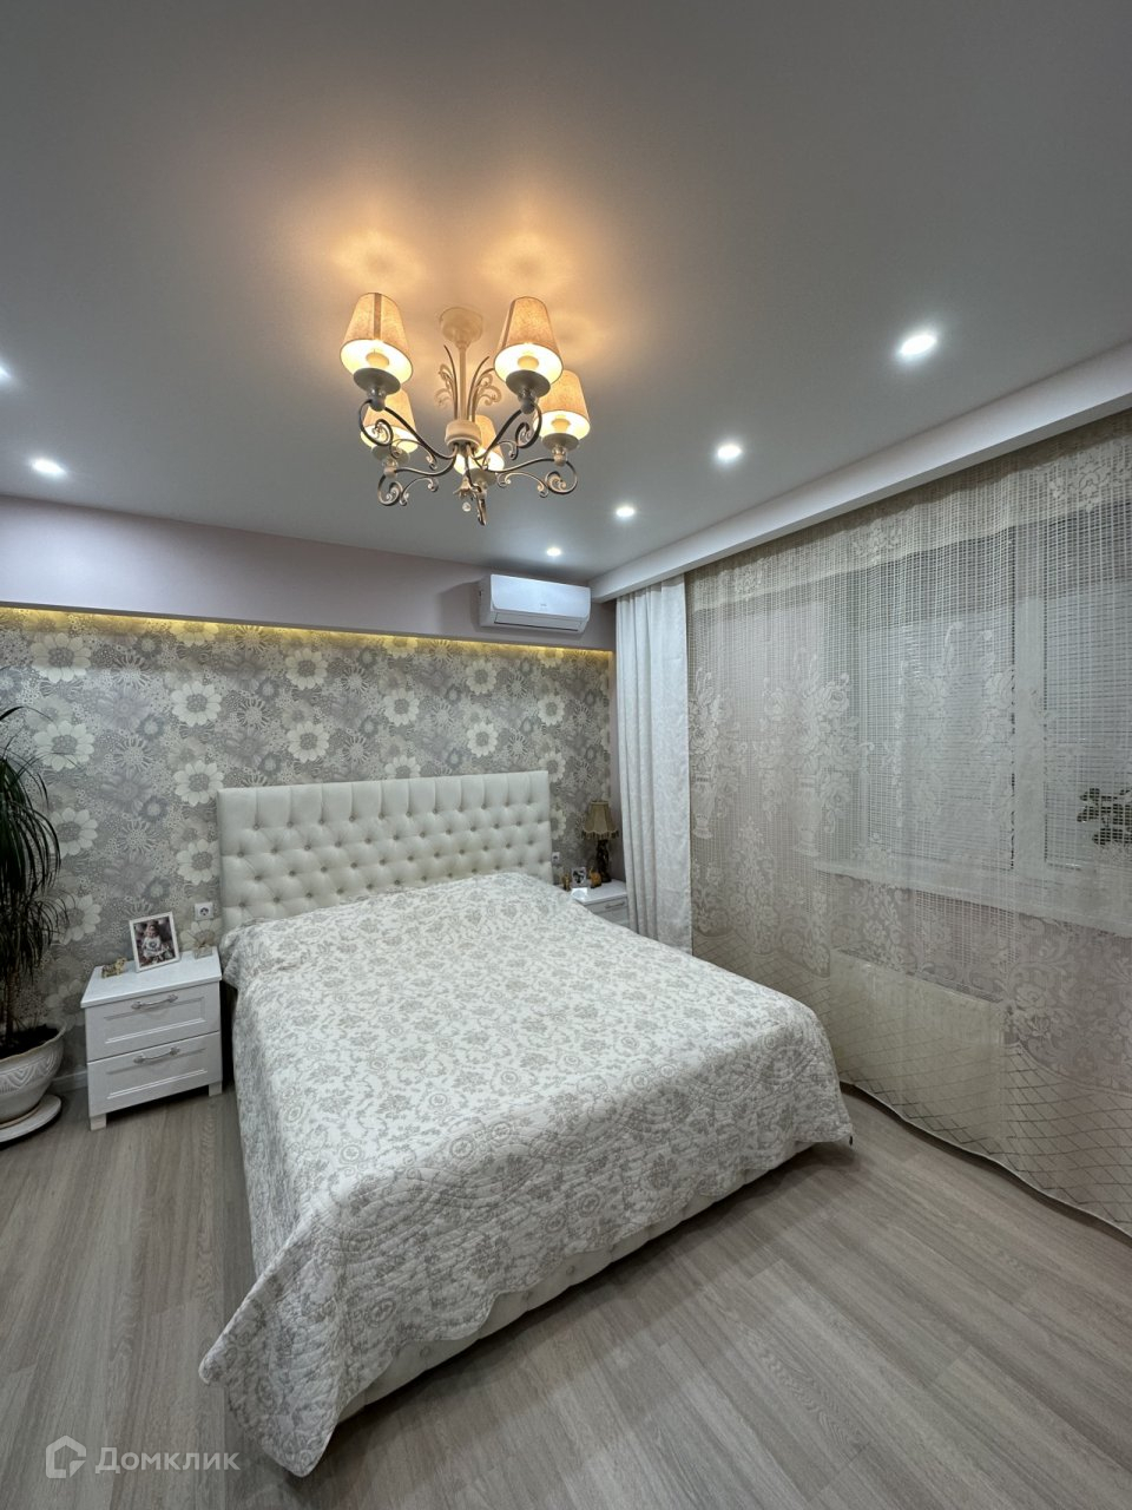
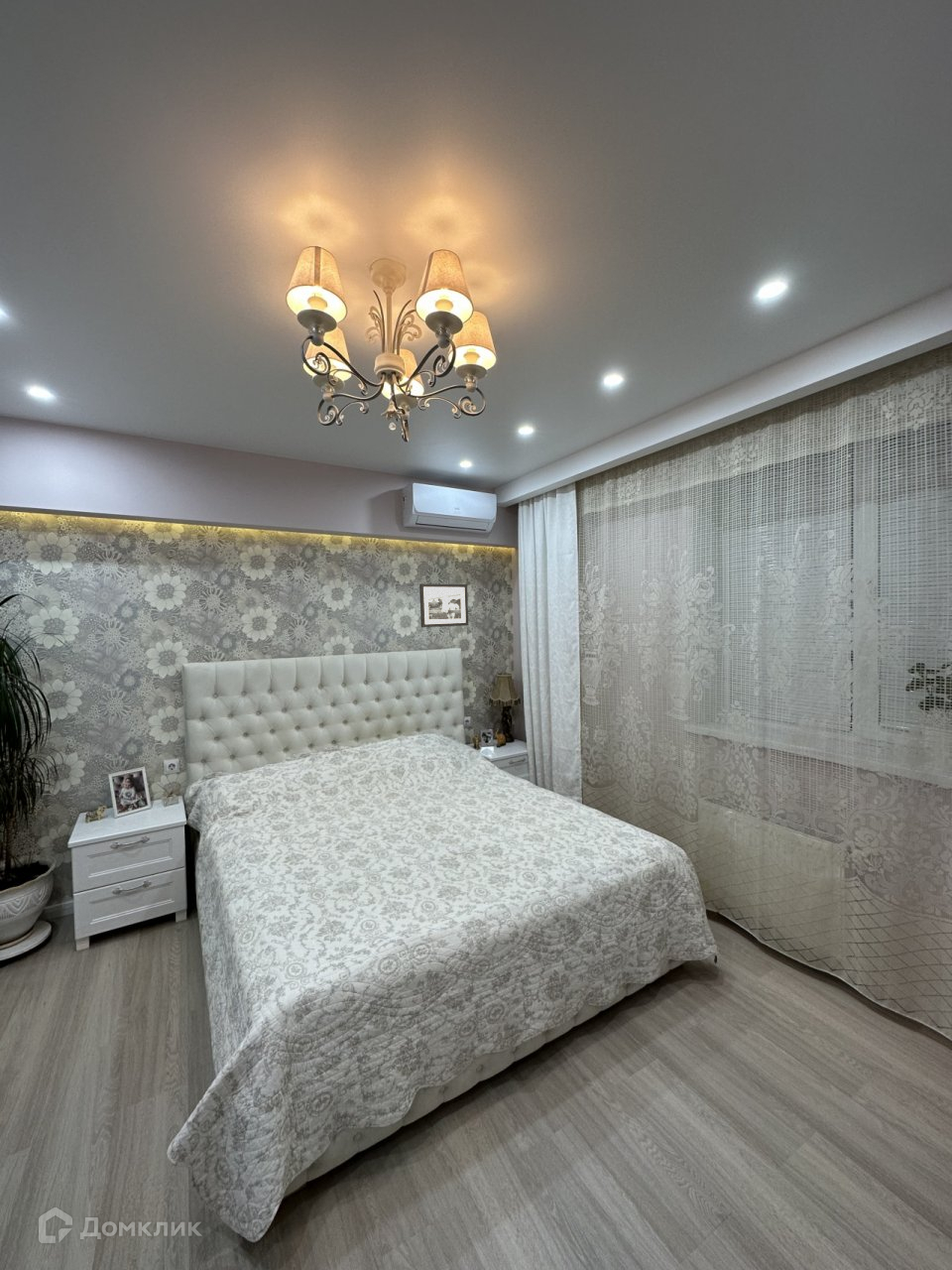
+ picture frame [418,582,469,628]
